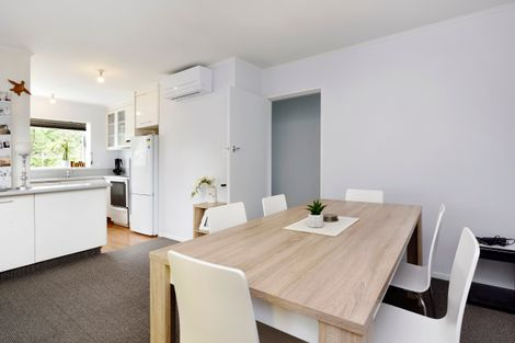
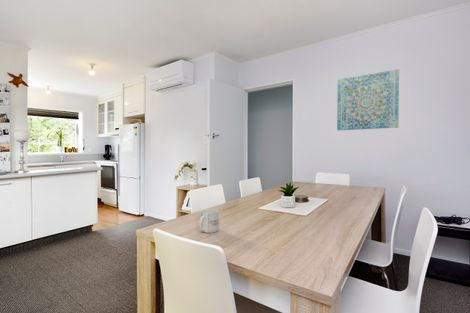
+ mug [198,209,220,234]
+ wall art [336,68,400,131]
